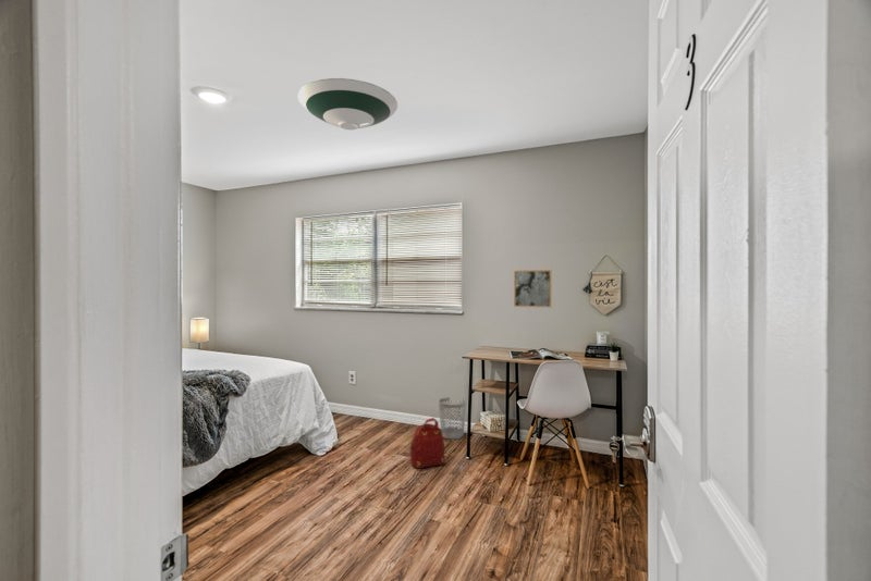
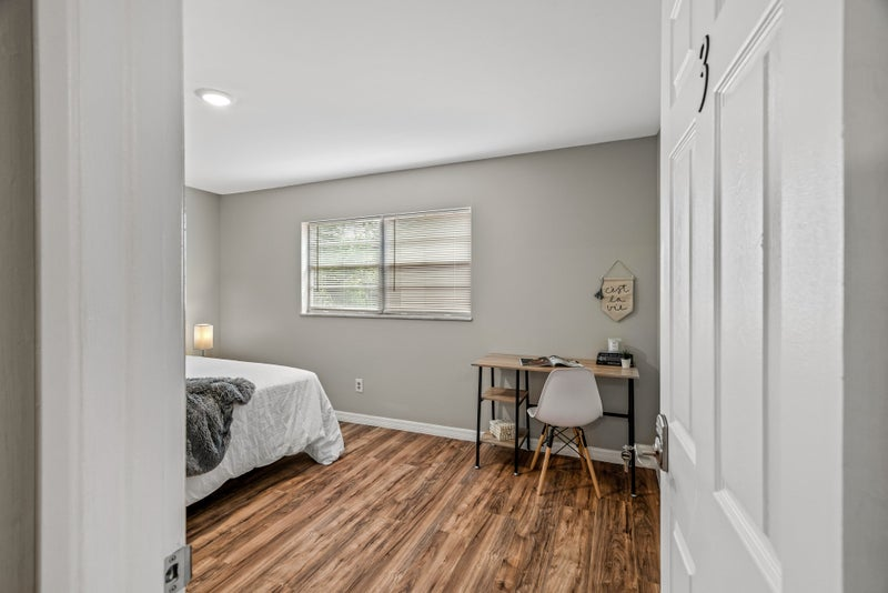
- backpack [409,417,445,470]
- wall art [513,269,553,308]
- wastebasket [438,396,467,441]
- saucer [297,77,398,131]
